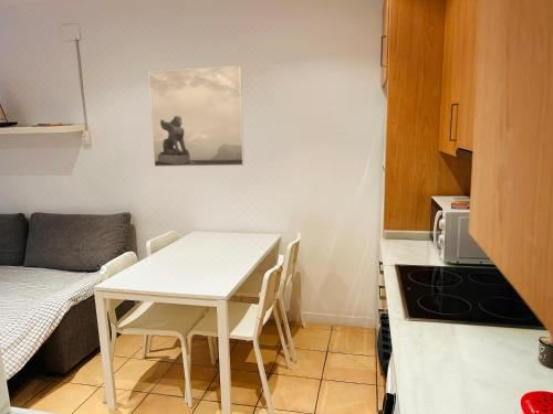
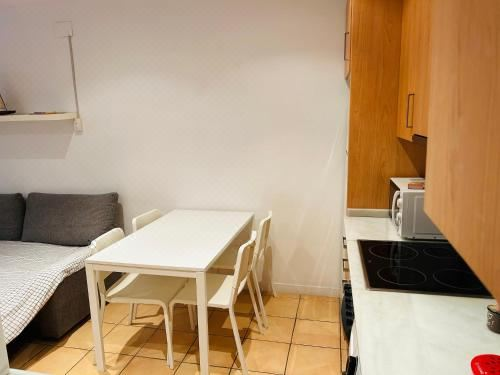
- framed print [147,65,246,168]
